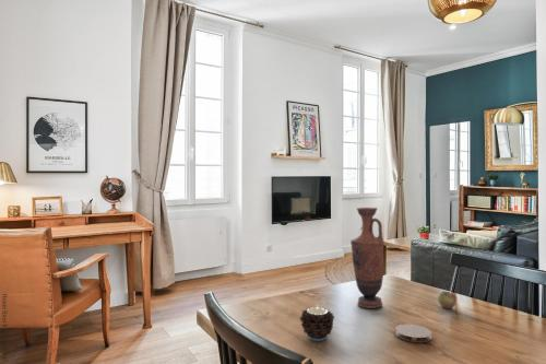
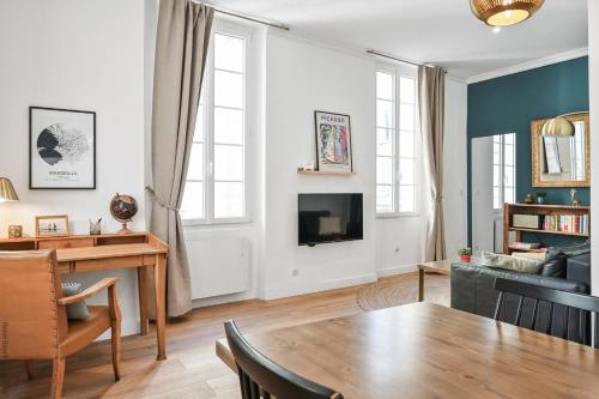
- coaster [394,324,432,343]
- apple [437,290,458,309]
- candle [299,304,335,342]
- vase [349,207,385,309]
